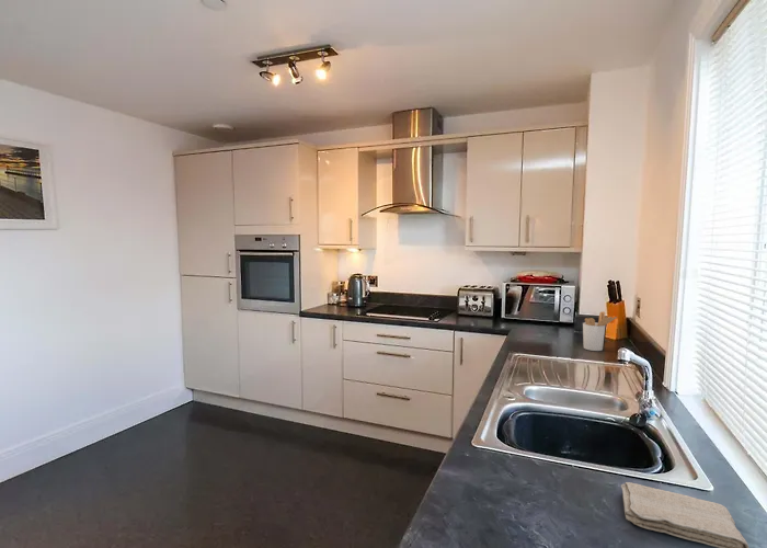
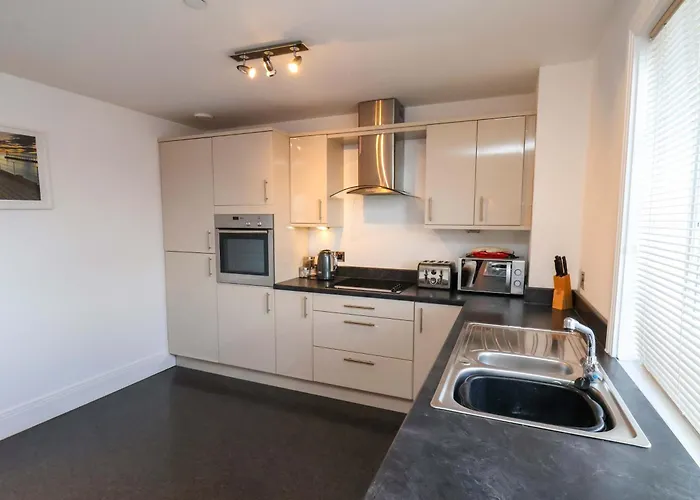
- washcloth [620,481,749,548]
- utensil holder [582,310,618,352]
